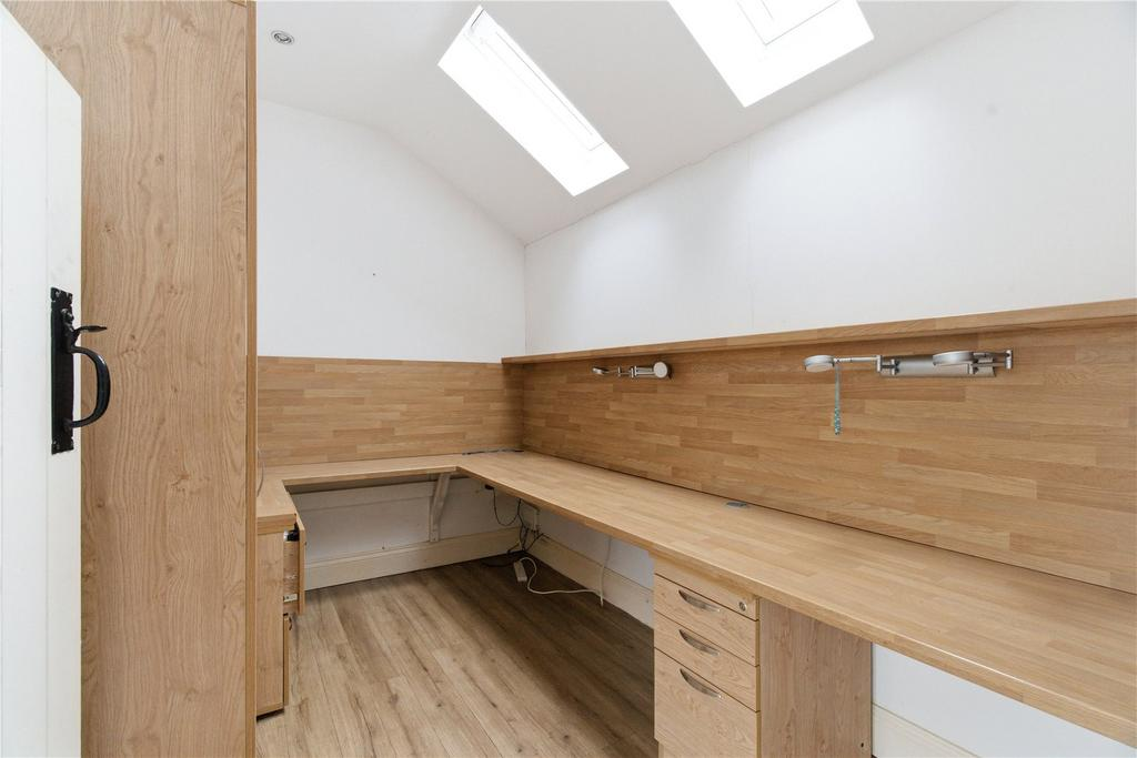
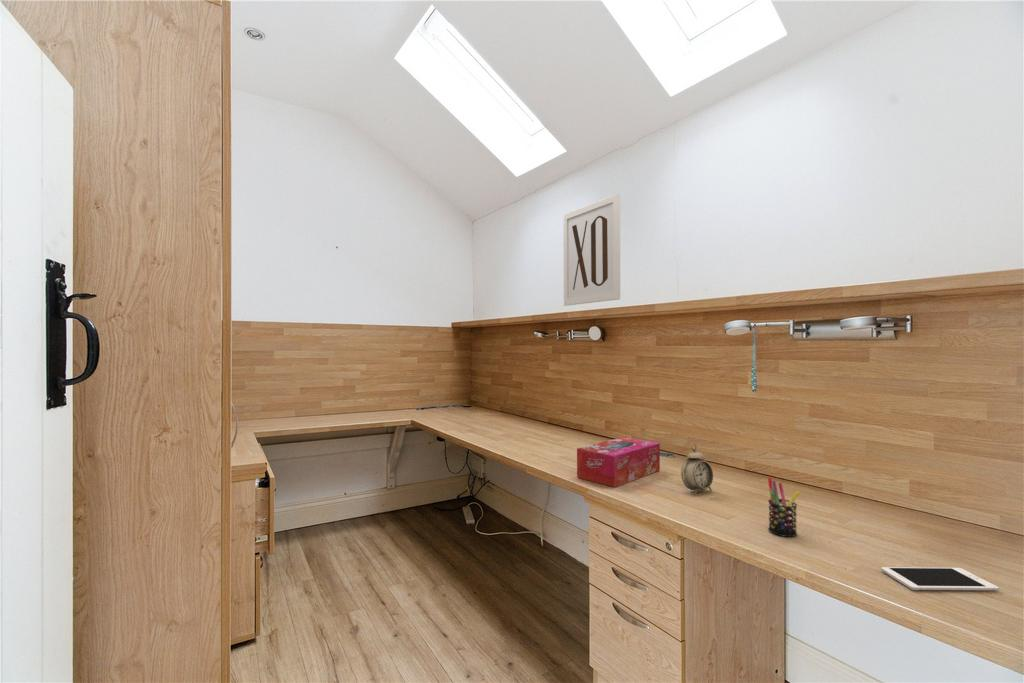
+ wall art [563,192,621,307]
+ tissue box [576,436,661,488]
+ cell phone [880,566,1000,592]
+ alarm clock [680,442,714,495]
+ pen holder [767,477,801,538]
